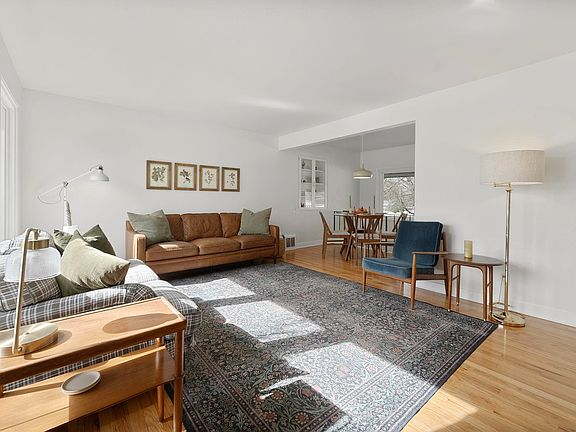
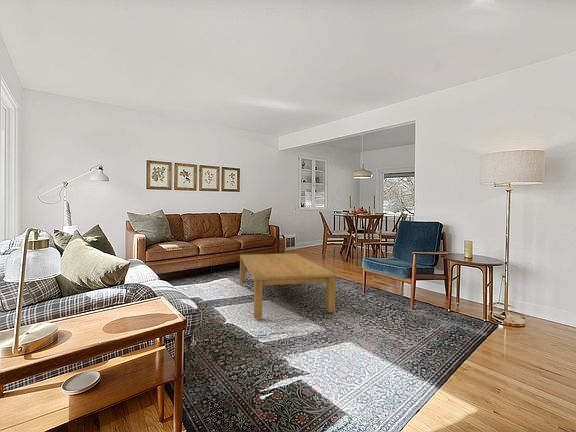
+ coffee table [239,252,337,320]
